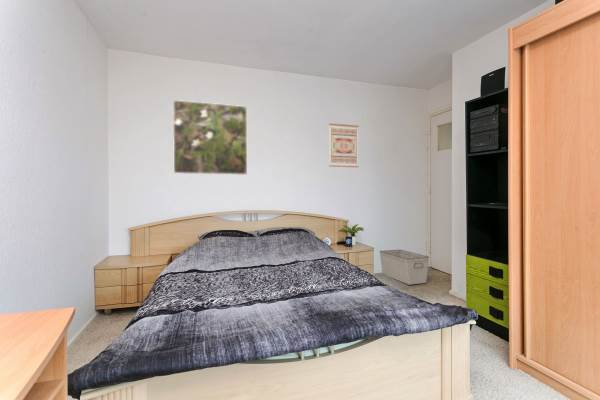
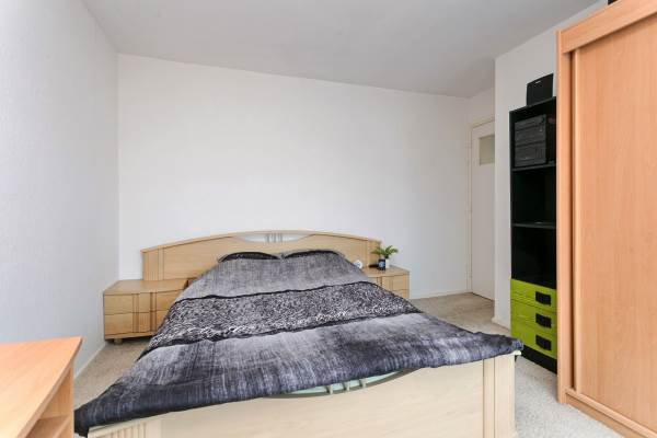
- storage bin [379,249,430,286]
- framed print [172,99,248,176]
- wall art [328,123,360,168]
